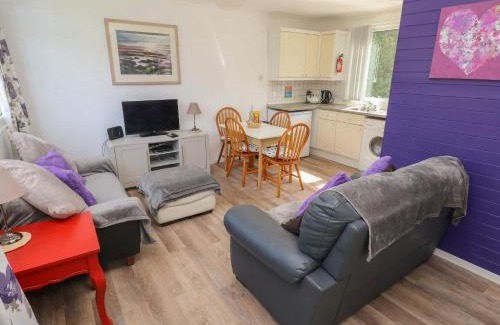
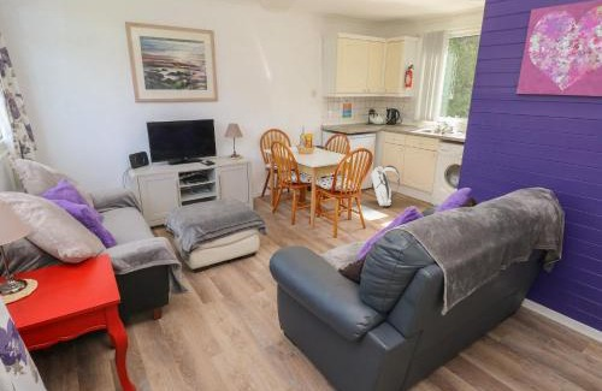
+ backpack [371,165,401,207]
